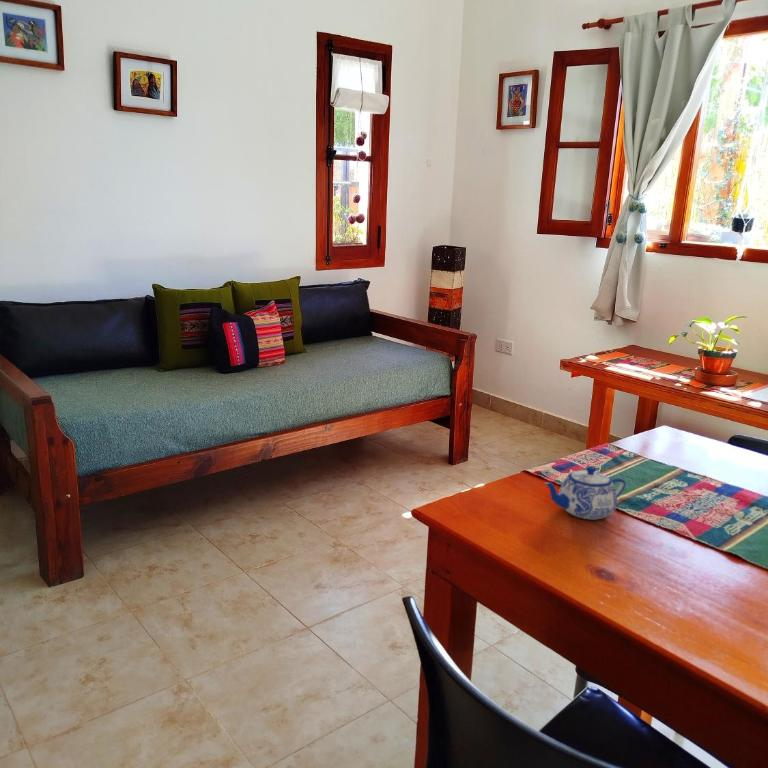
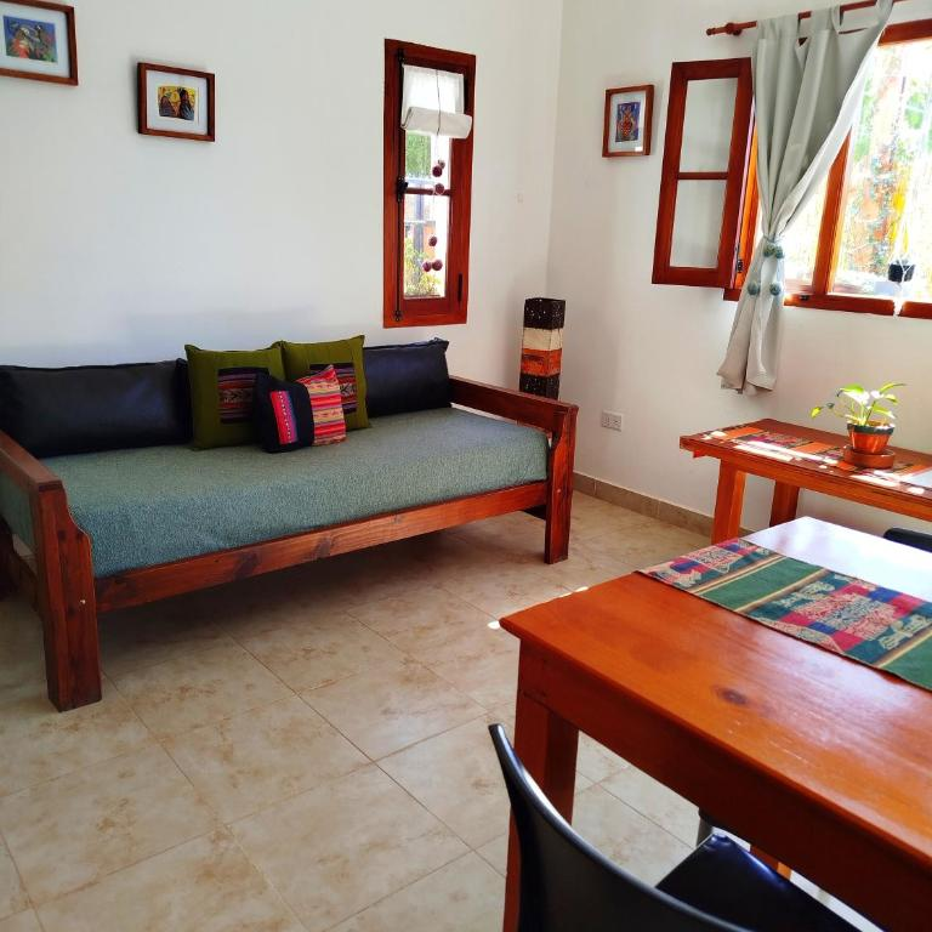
- teapot [543,465,627,520]
